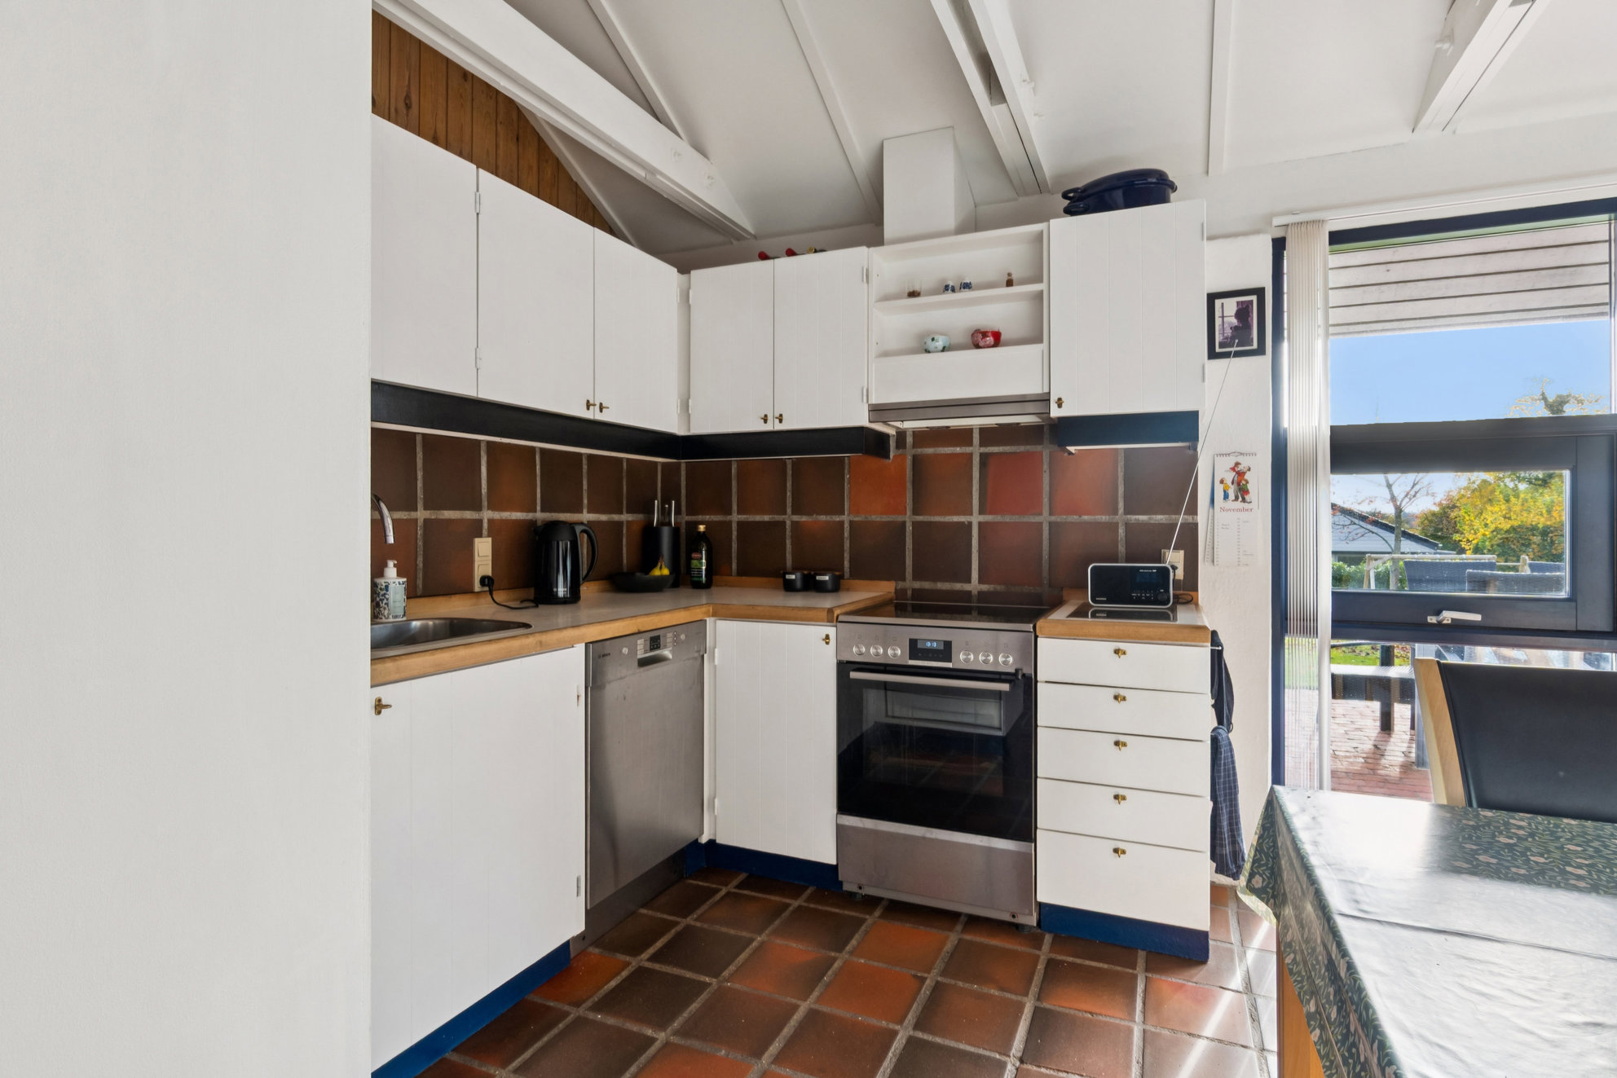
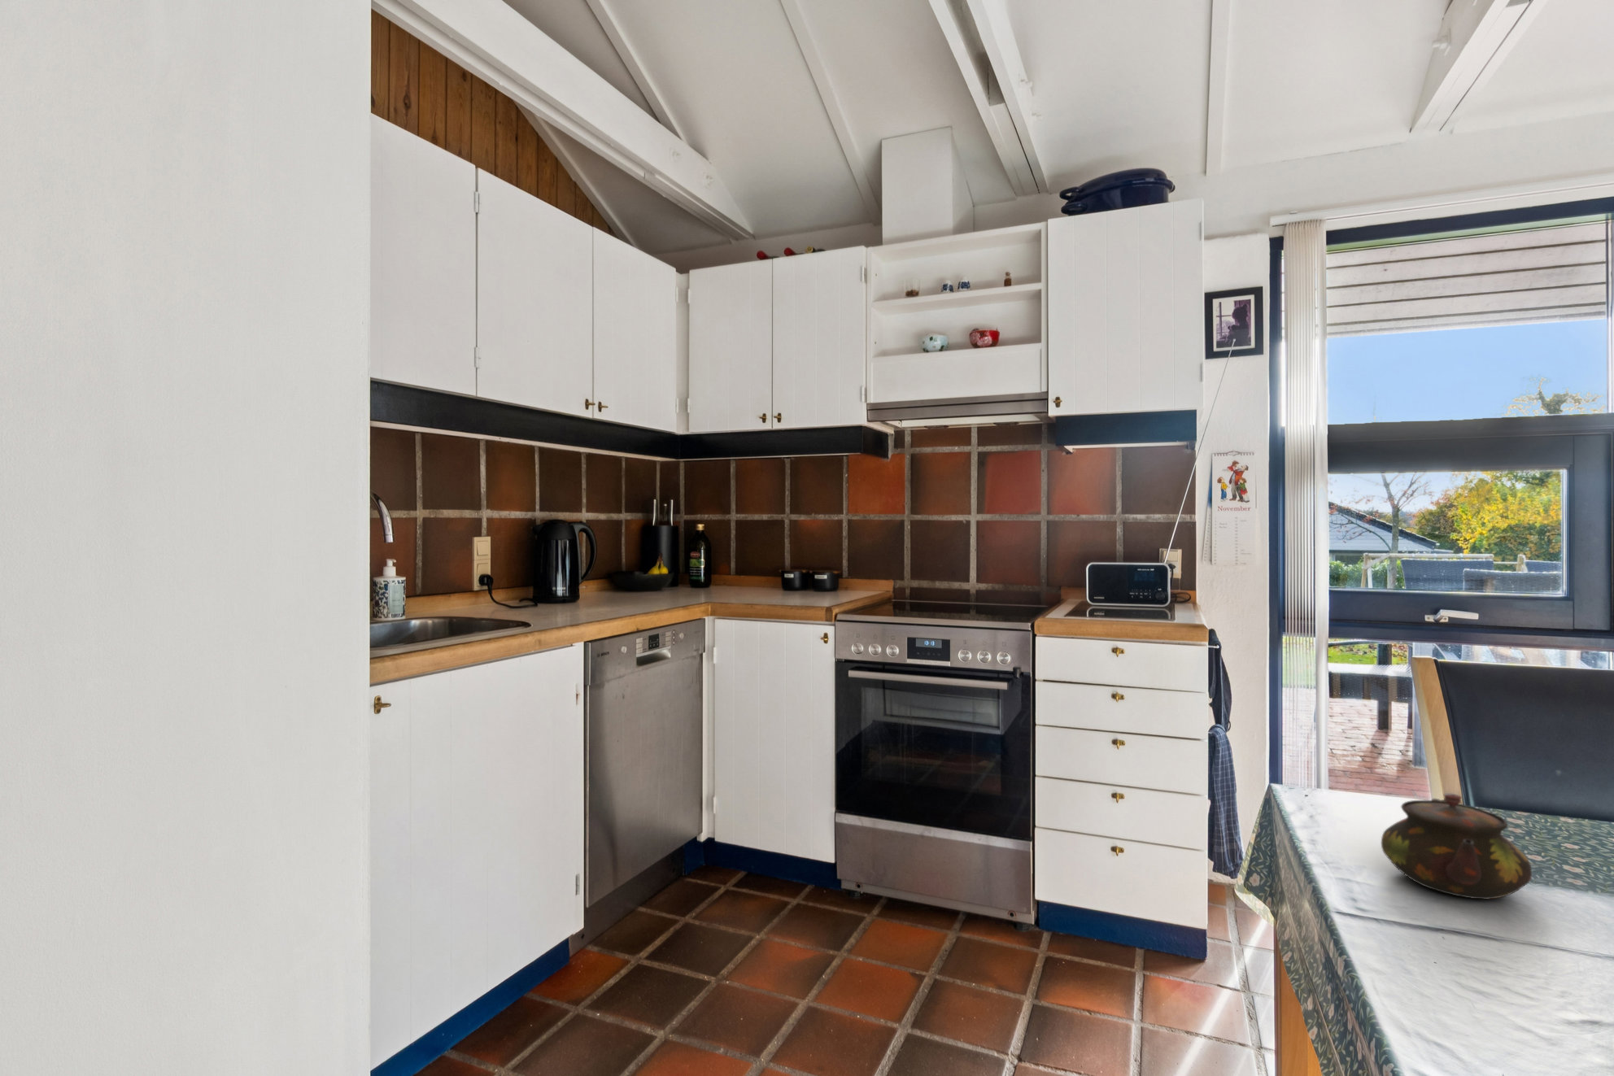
+ teapot [1381,793,1532,901]
